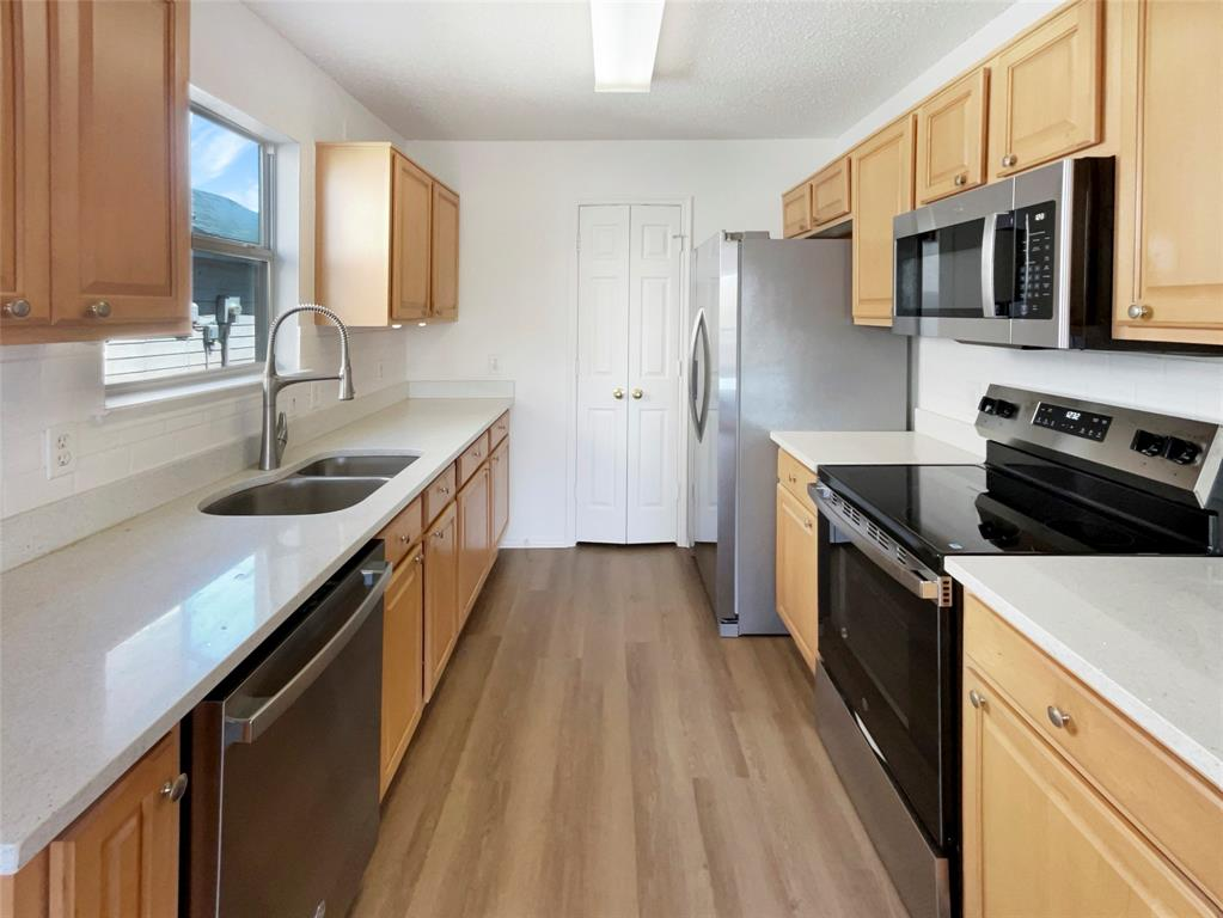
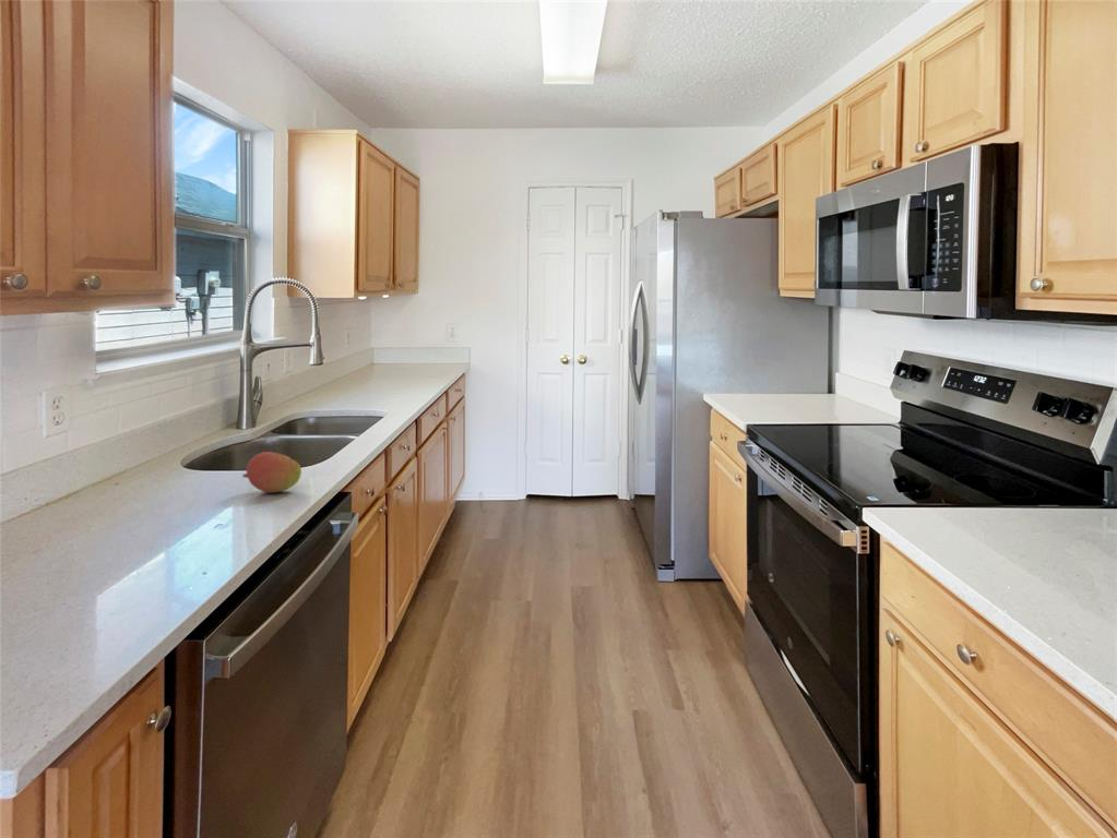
+ fruit [241,451,302,493]
